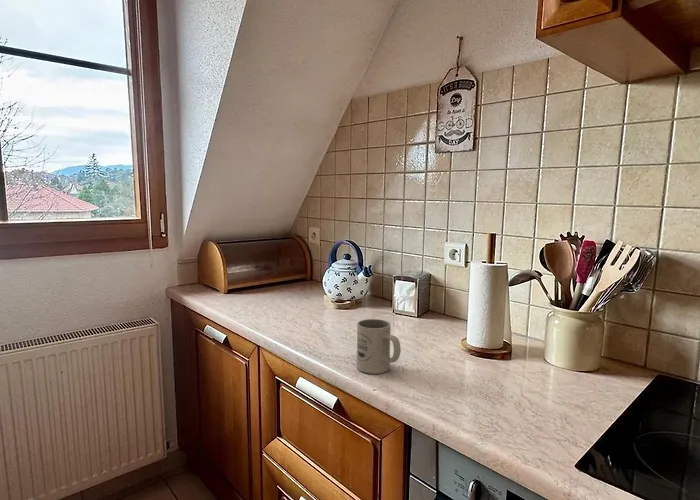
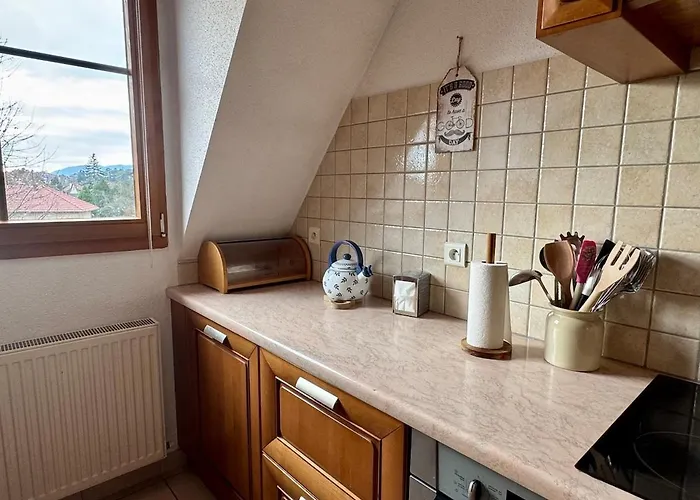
- mug [356,318,402,375]
